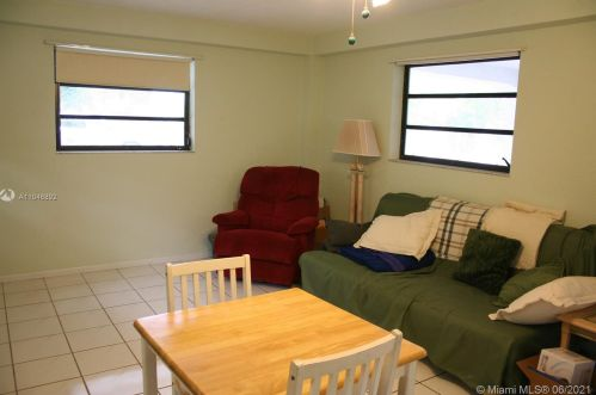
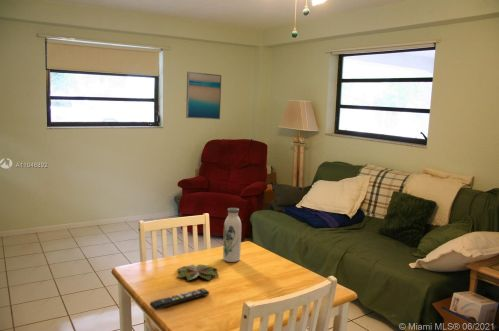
+ wall art [185,71,222,120]
+ remote control [149,287,210,311]
+ water bottle [222,207,242,263]
+ plant [176,263,220,282]
